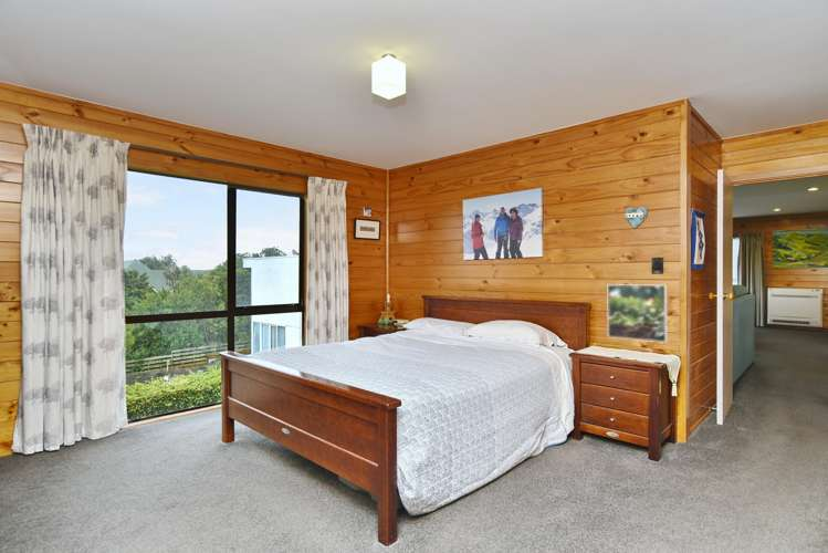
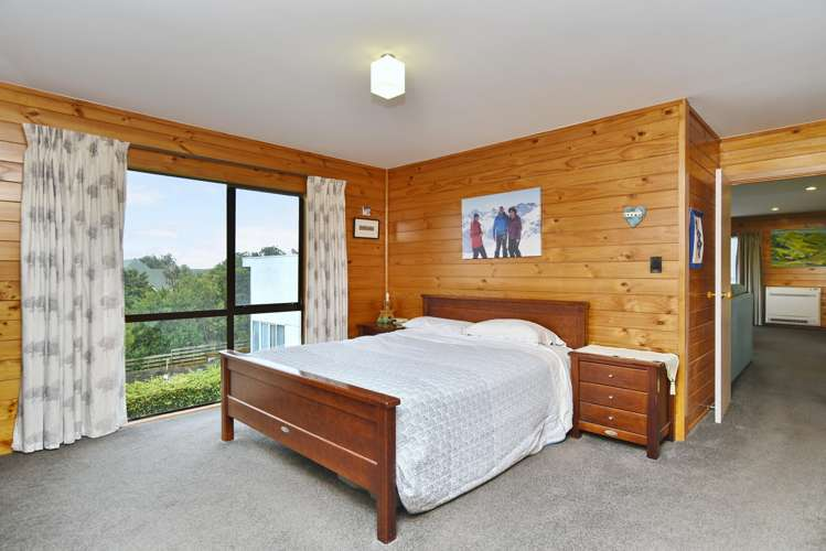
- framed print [607,283,669,344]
